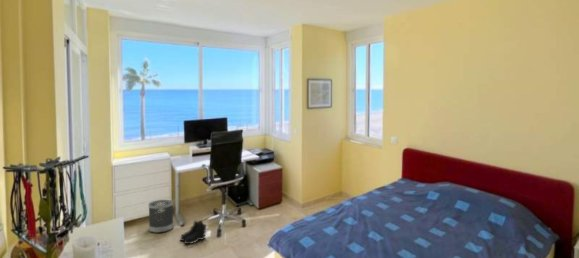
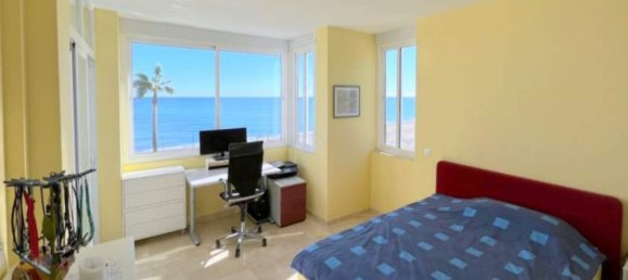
- wastebasket [148,199,174,234]
- boots [179,219,208,245]
